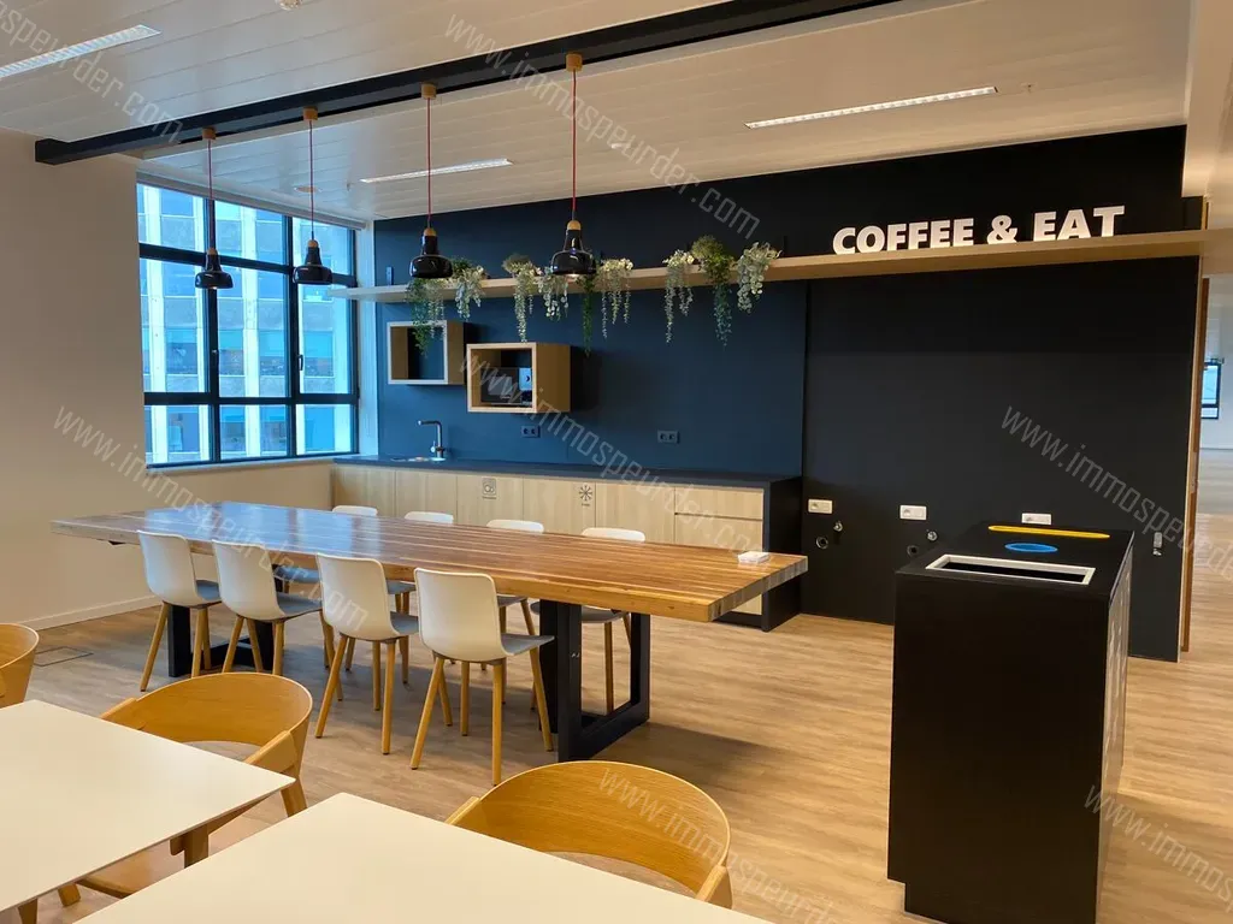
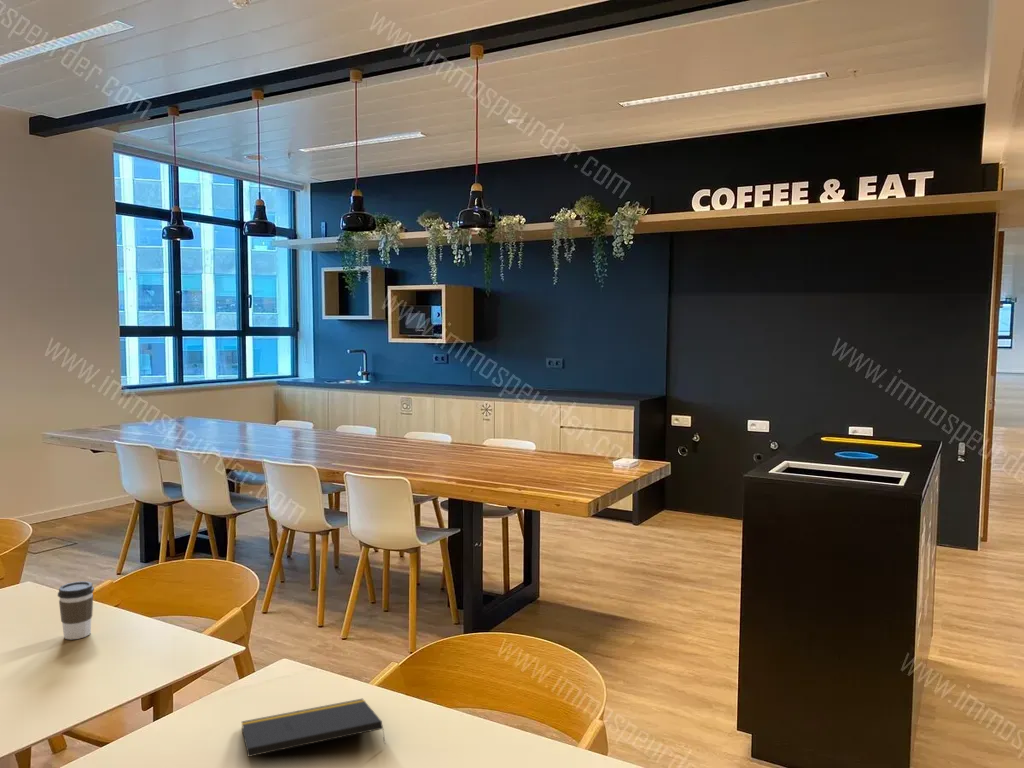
+ notepad [241,698,387,758]
+ coffee cup [57,580,95,640]
